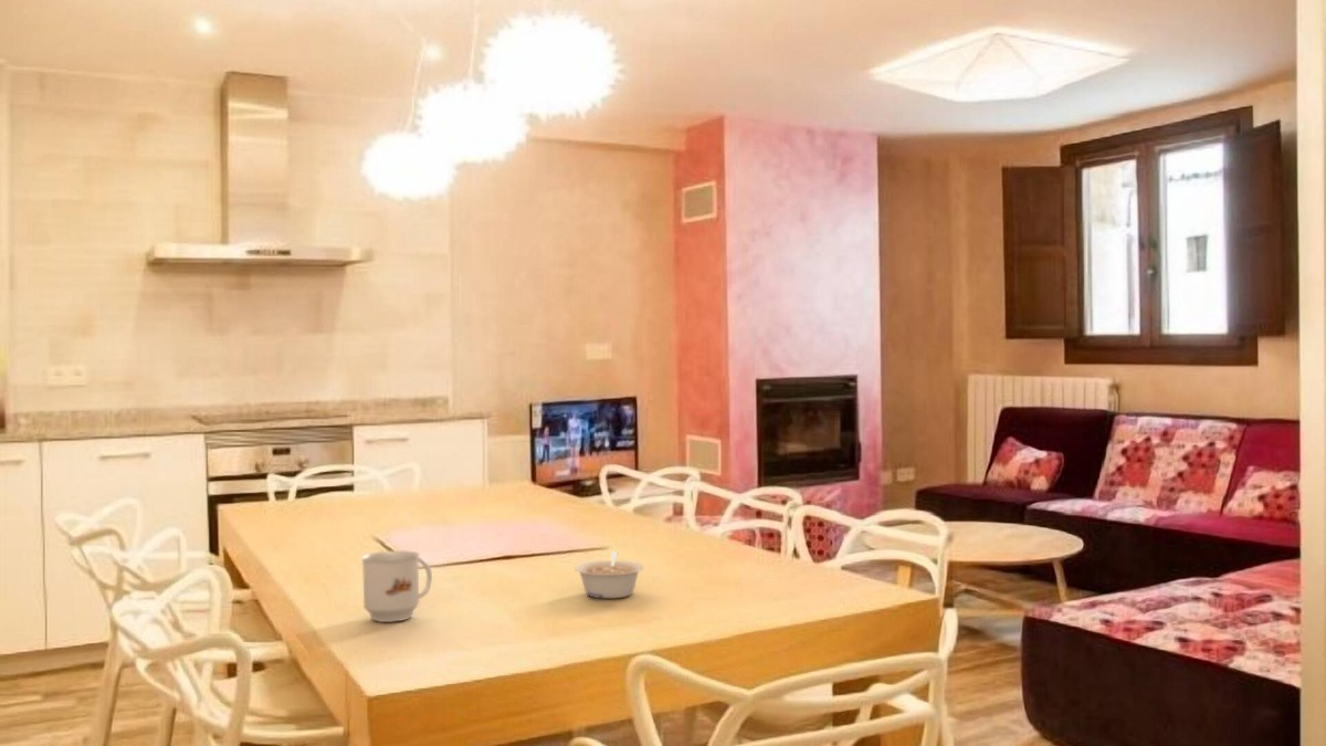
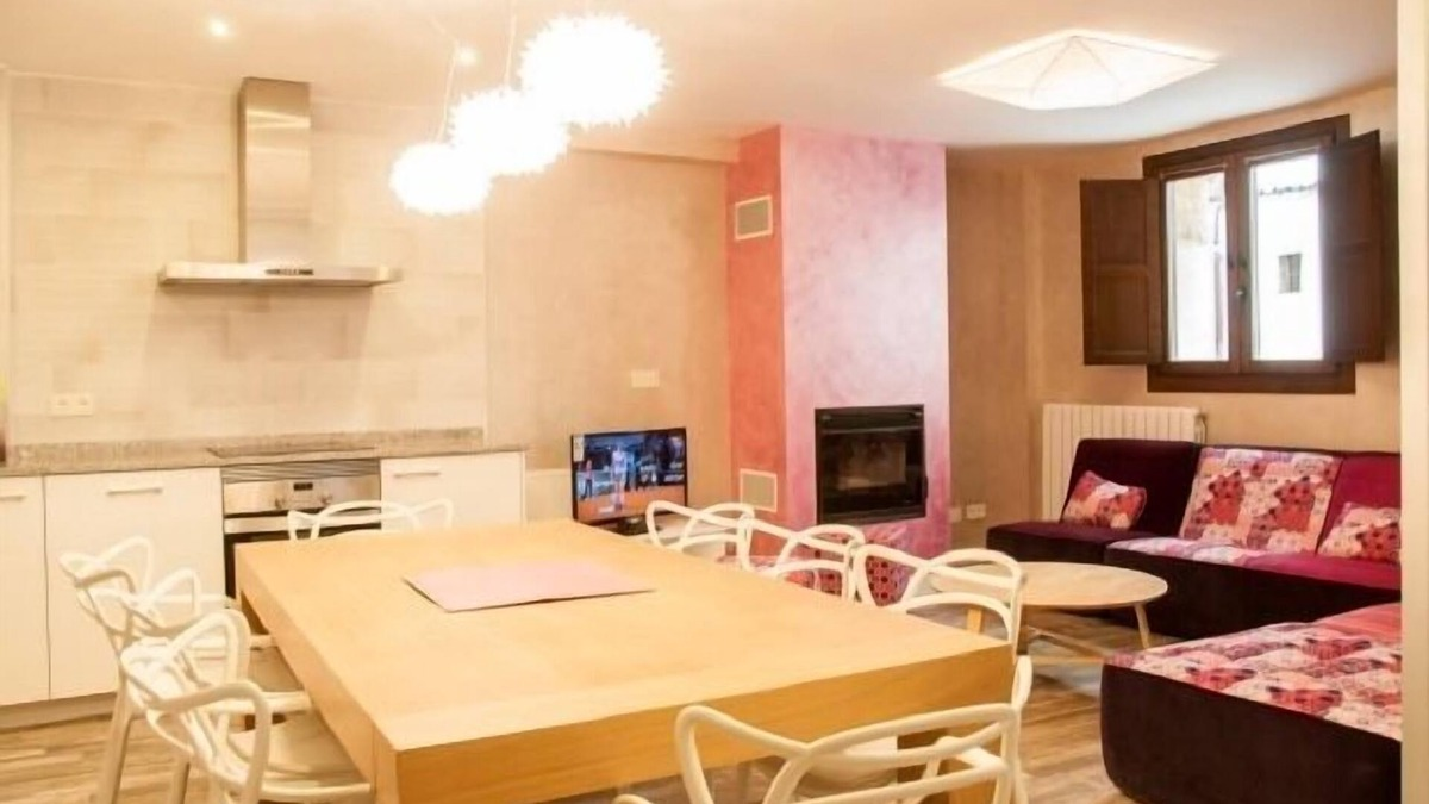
- mug [360,549,433,623]
- legume [573,550,644,599]
